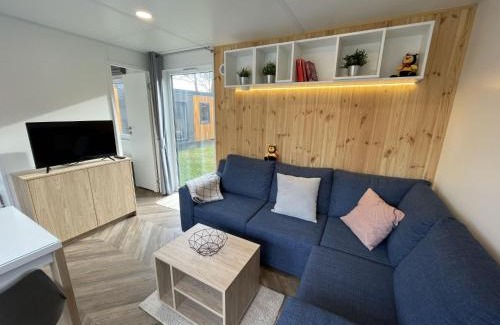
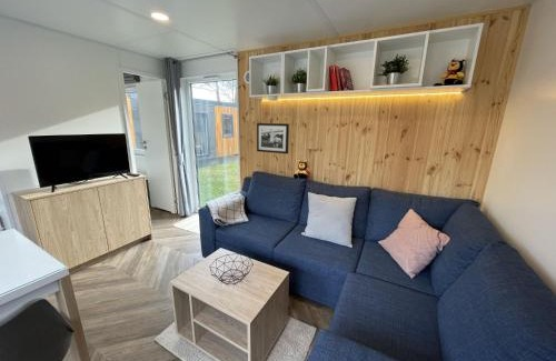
+ picture frame [256,122,290,154]
